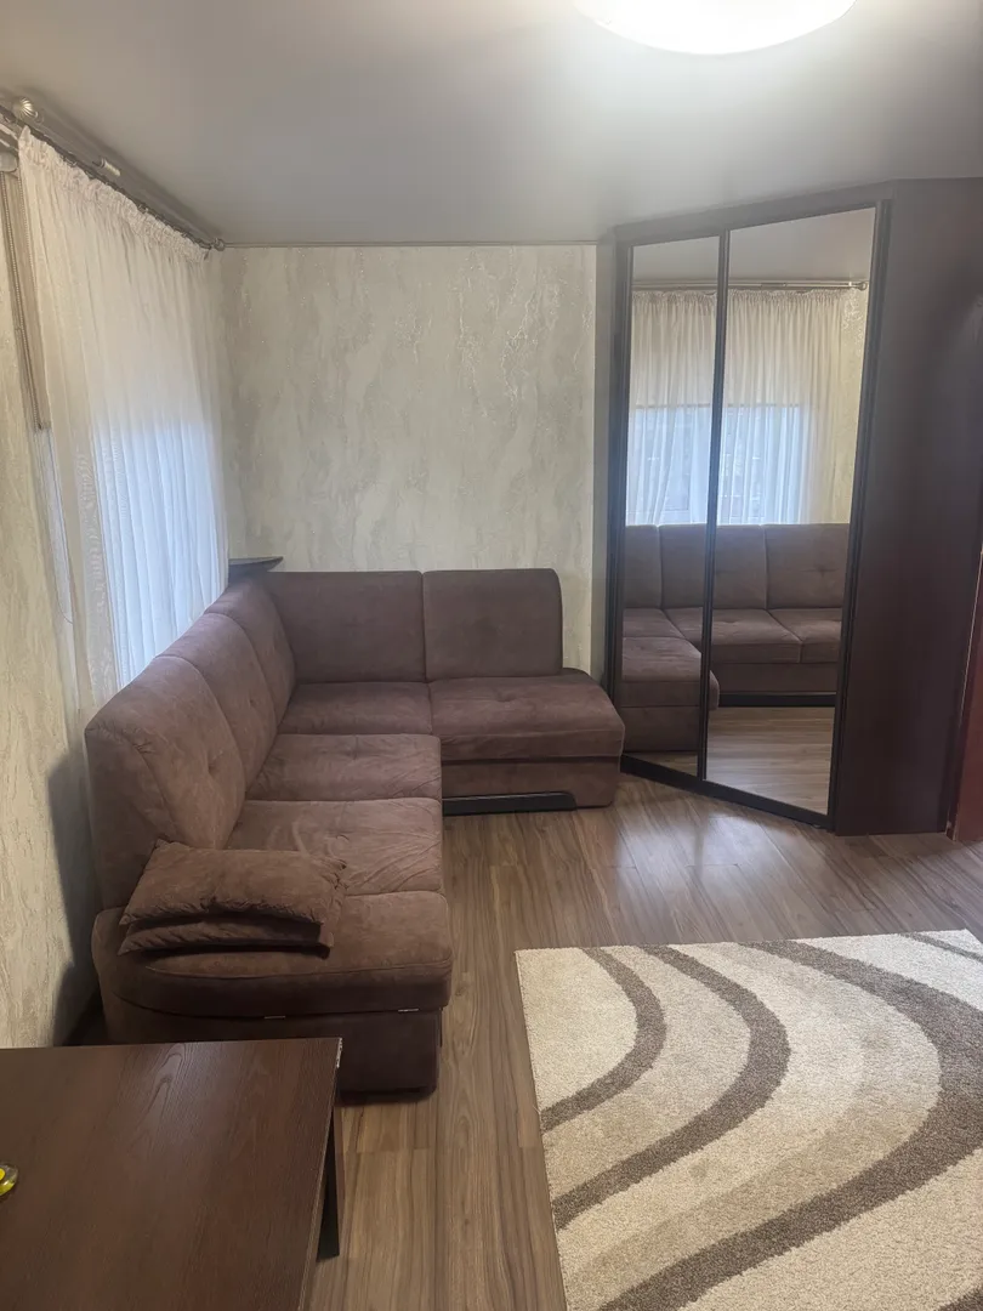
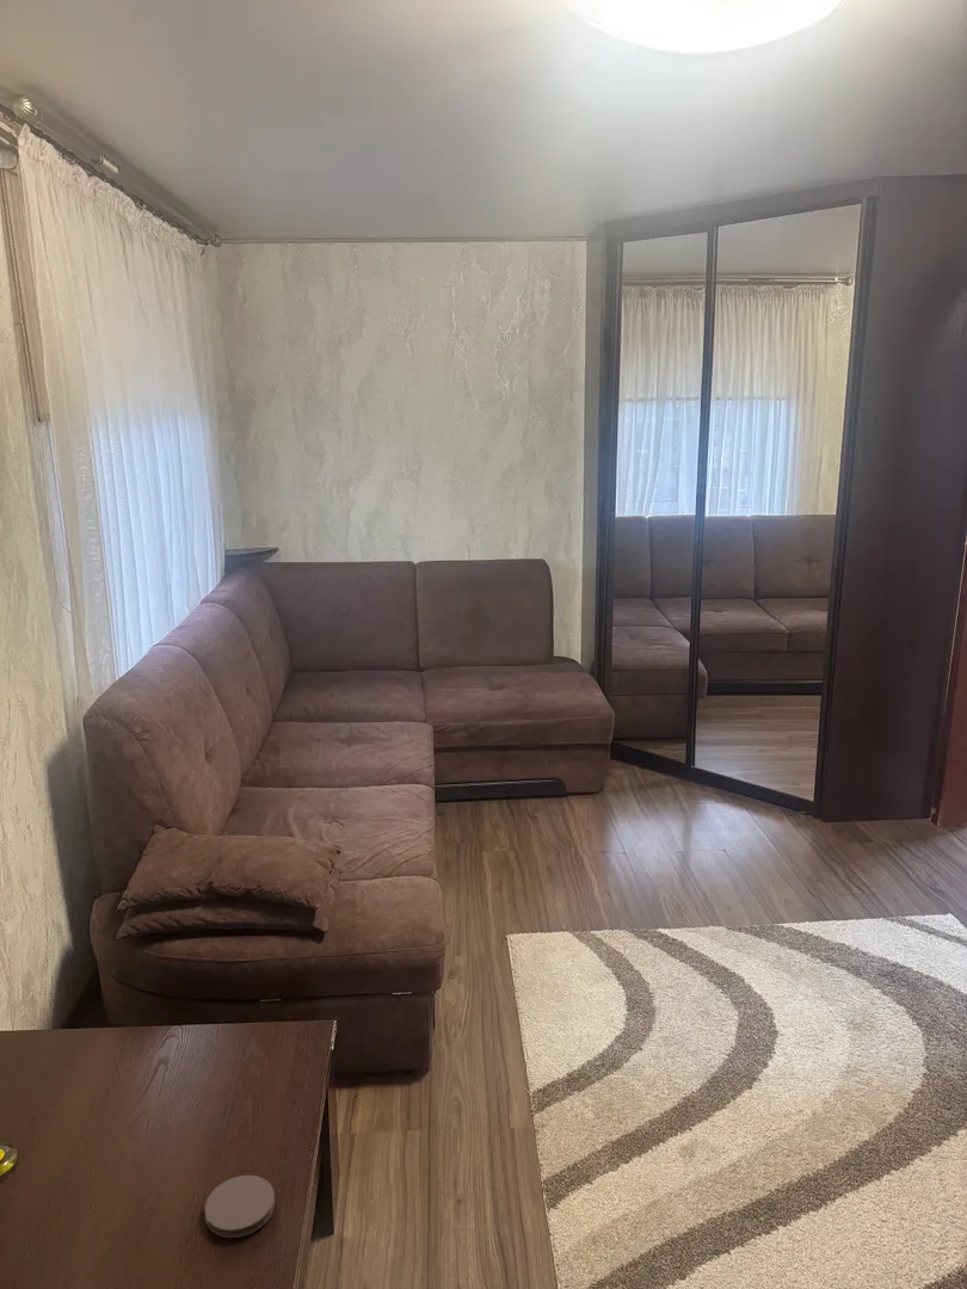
+ coaster [204,1174,276,1239]
